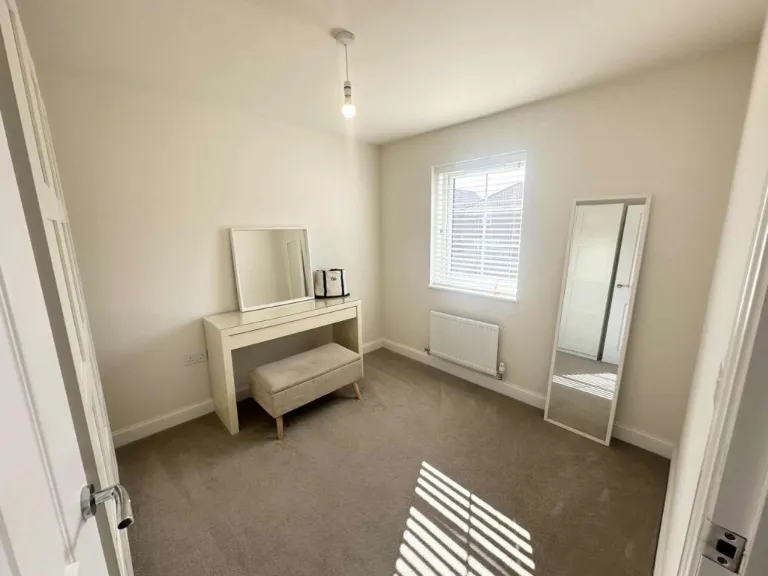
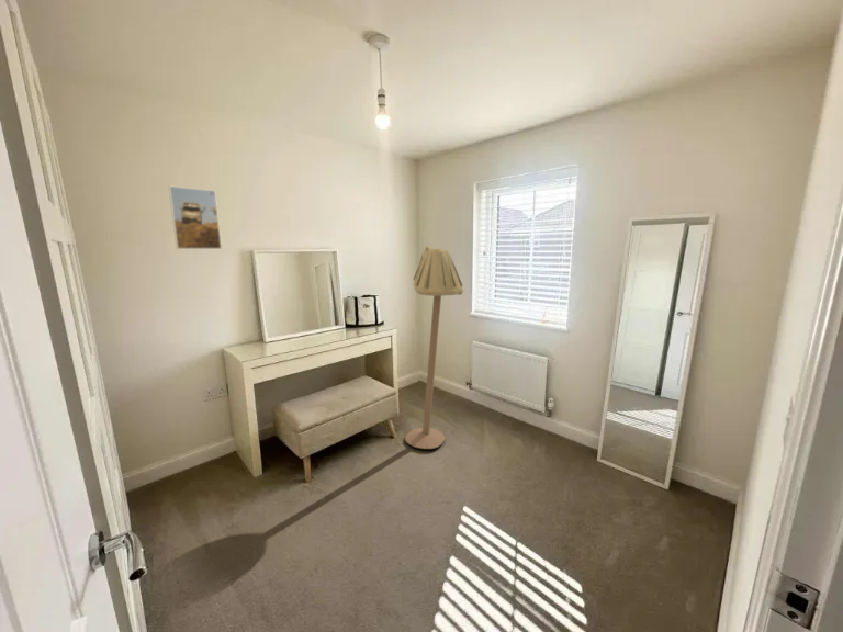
+ floor lamp [404,245,464,450]
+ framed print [167,184,223,250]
